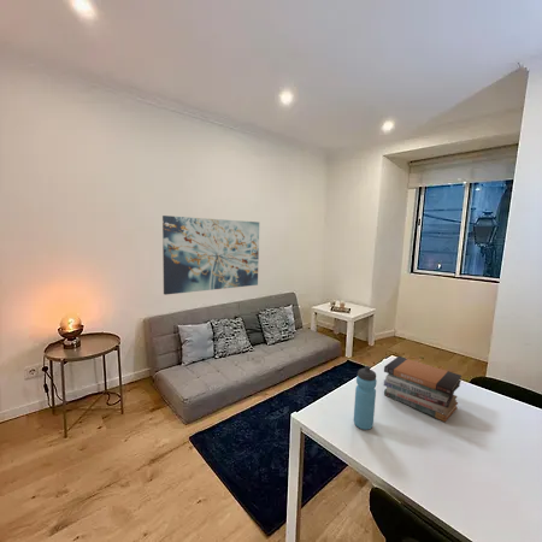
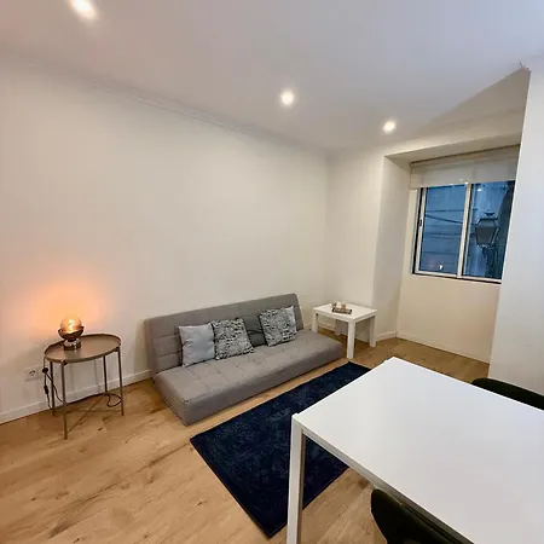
- wall art [161,214,260,296]
- book stack [383,355,463,423]
- water bottle [353,365,378,431]
